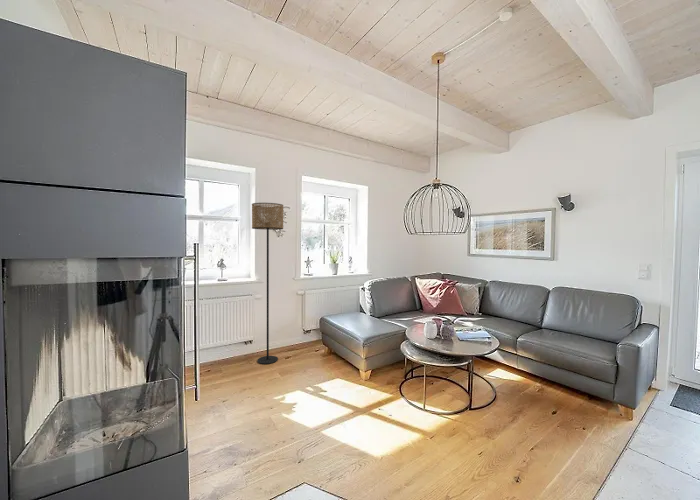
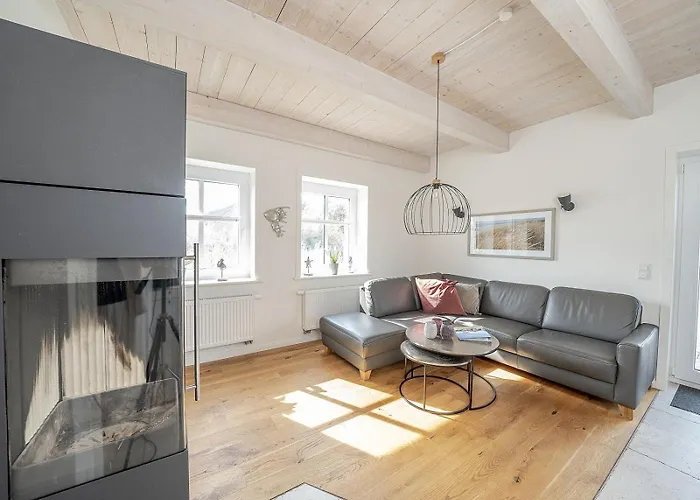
- floor lamp [251,202,284,365]
